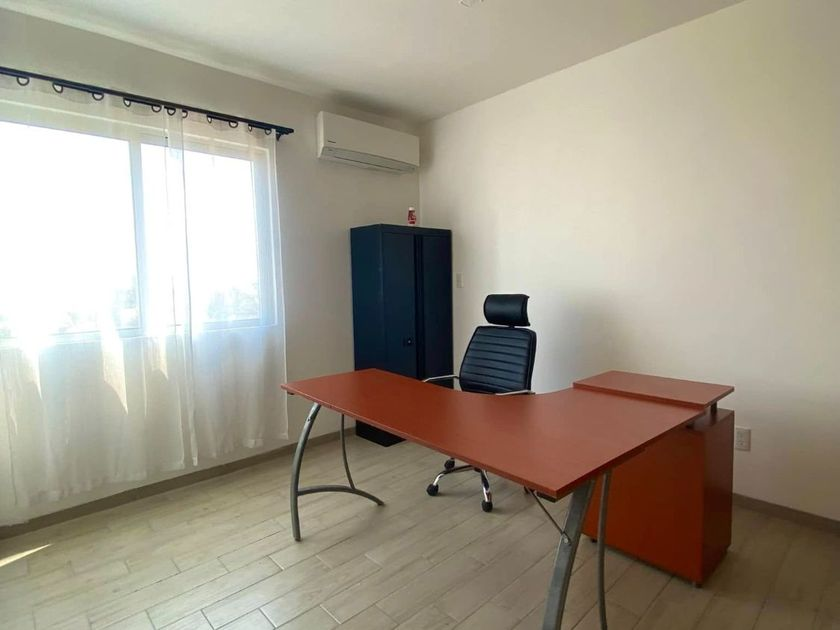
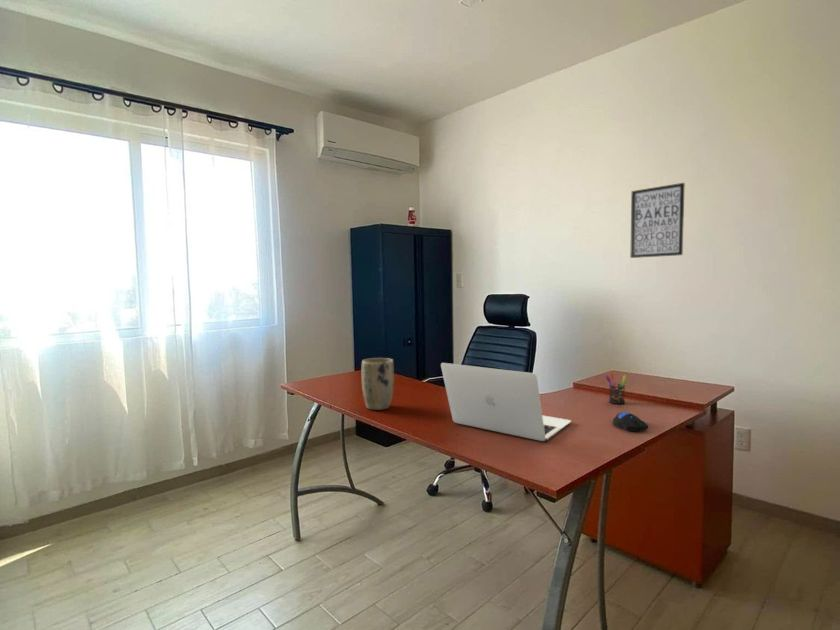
+ pen holder [604,373,627,405]
+ laptop [440,362,572,442]
+ wall art [629,182,686,259]
+ plant pot [361,357,395,411]
+ computer mouse [612,411,649,432]
